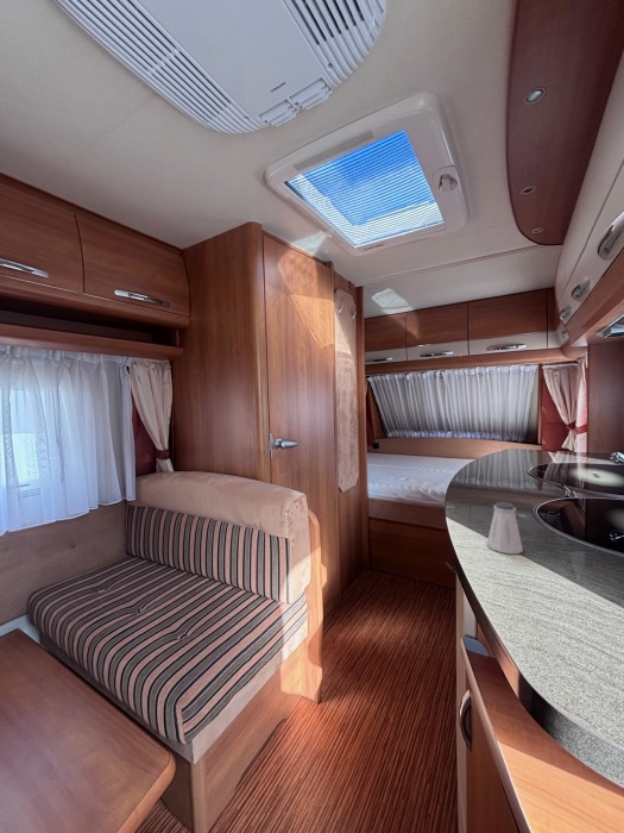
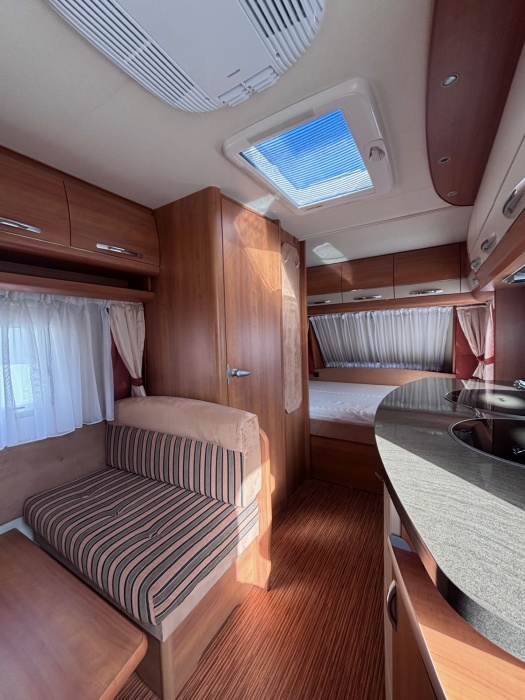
- saltshaker [486,501,524,555]
